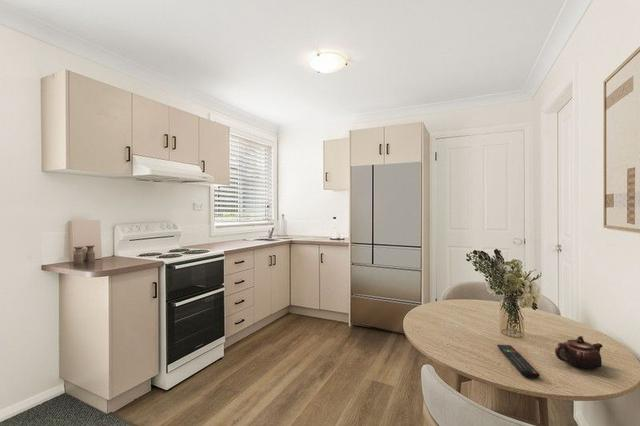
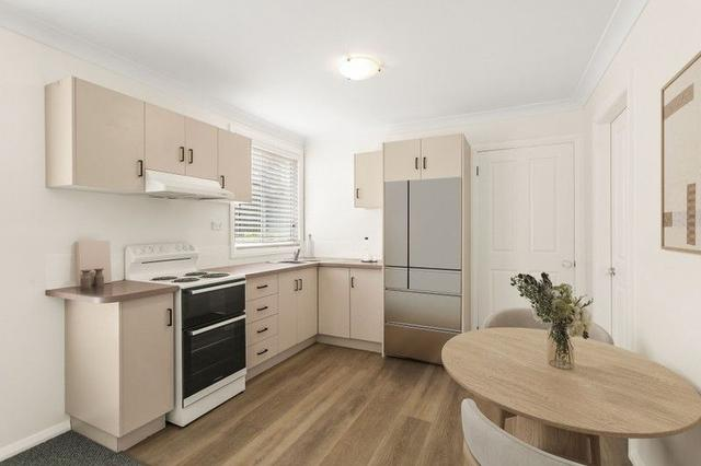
- teapot [554,335,603,370]
- remote control [496,343,541,379]
